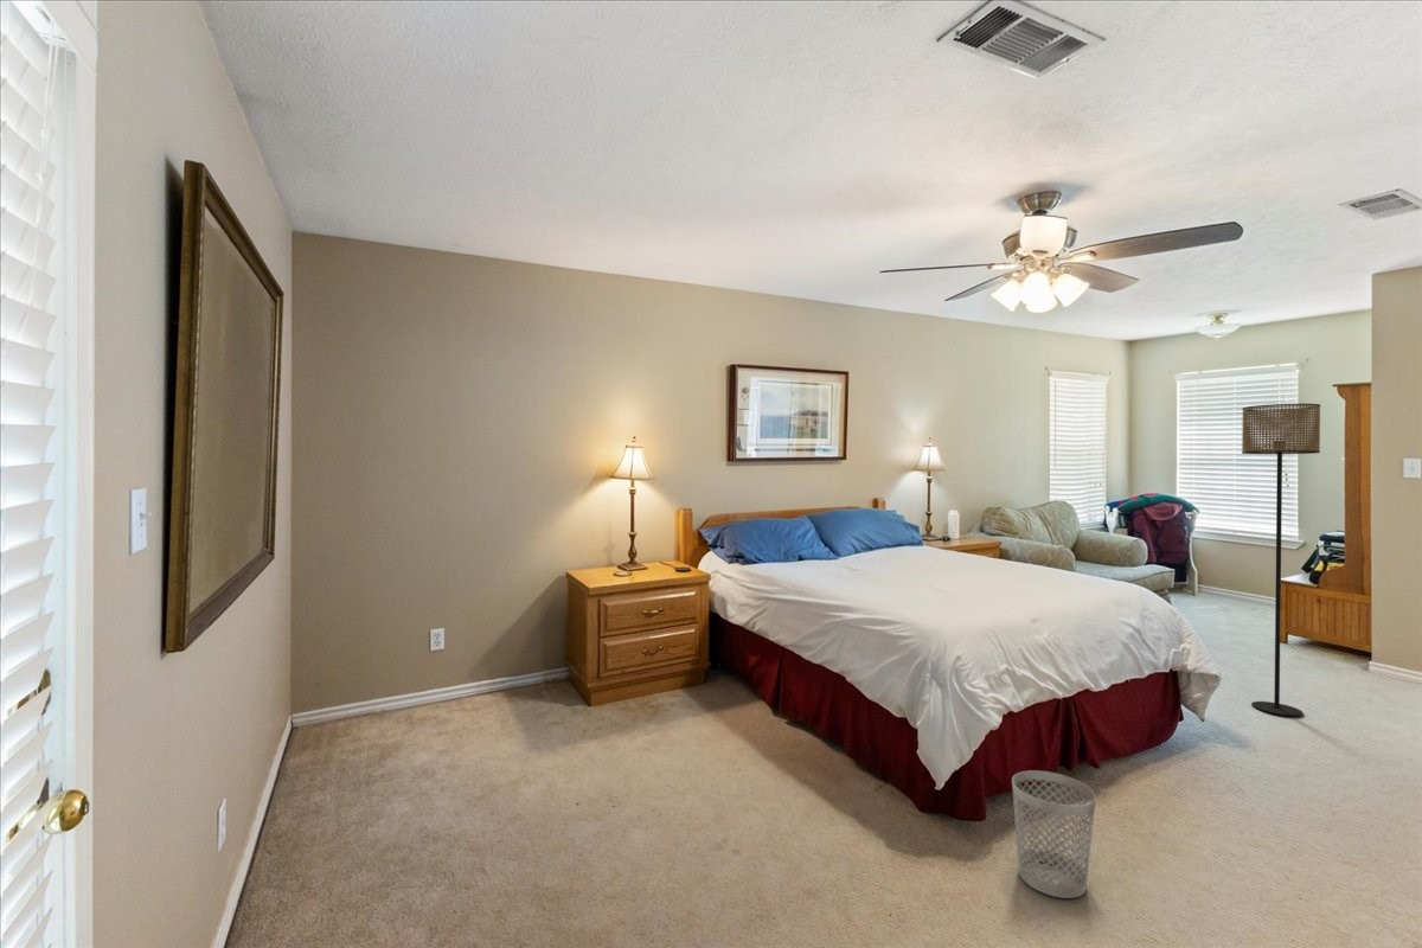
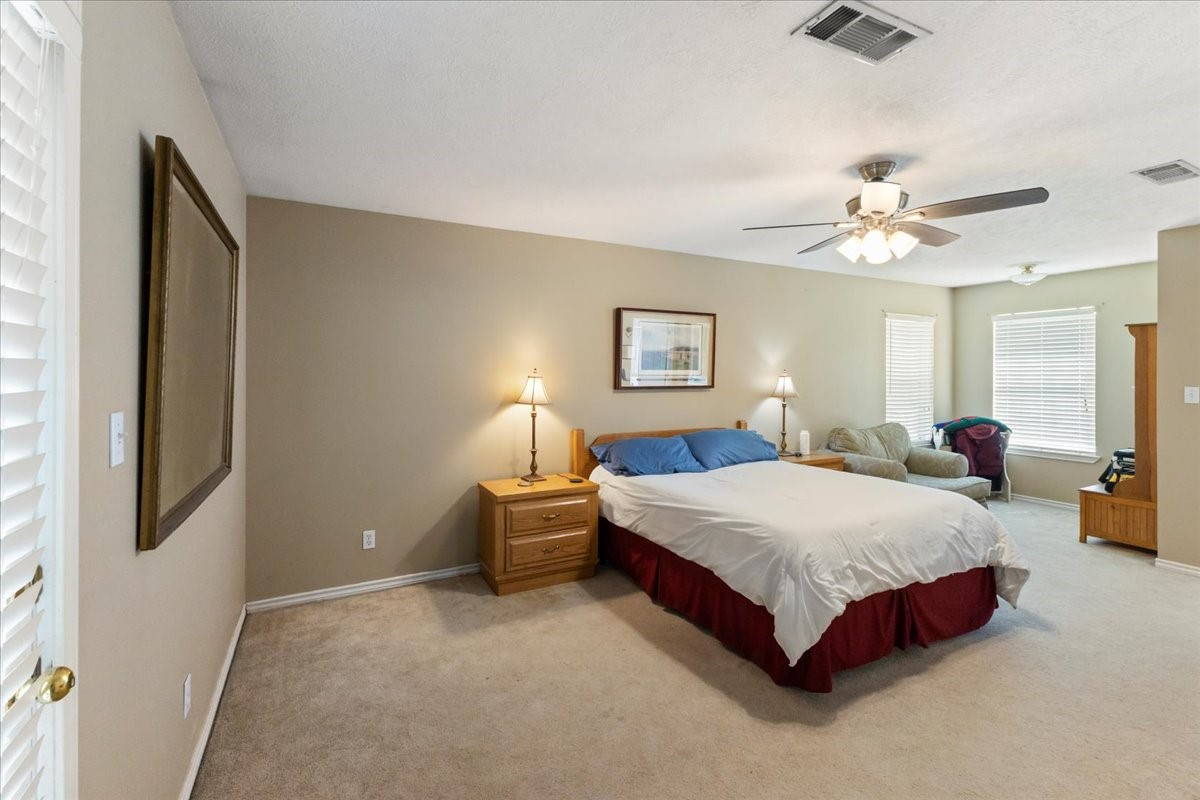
- wastebasket [1011,769,1097,899]
- floor lamp [1241,403,1321,718]
